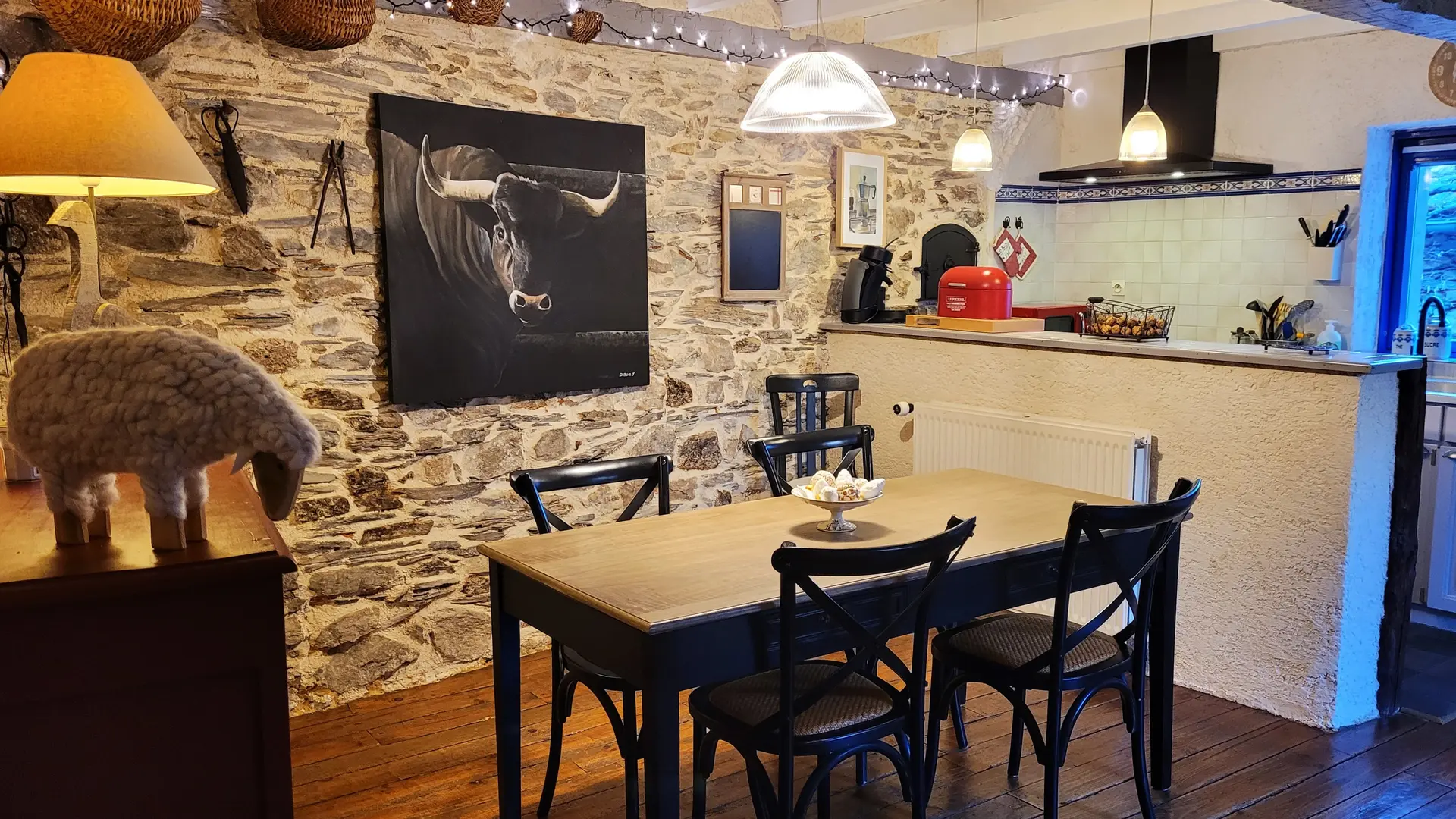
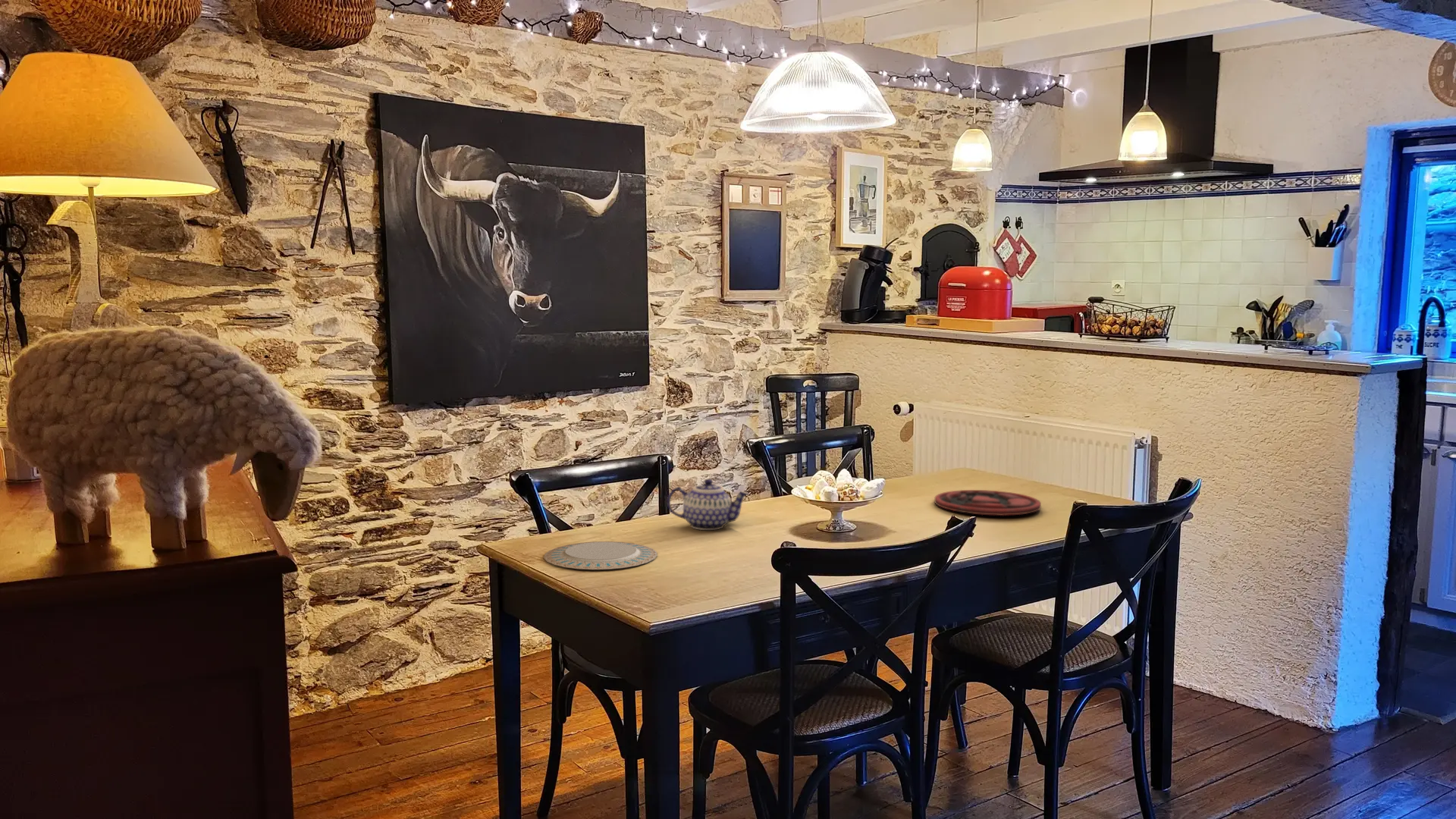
+ plate [934,489,1042,516]
+ chinaware [543,541,658,570]
+ teapot [667,479,750,531]
